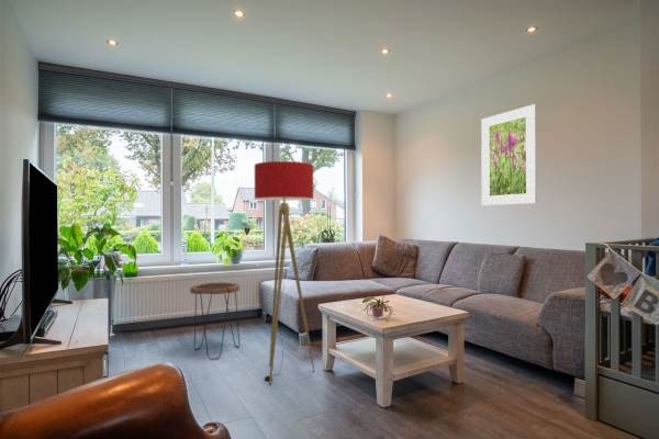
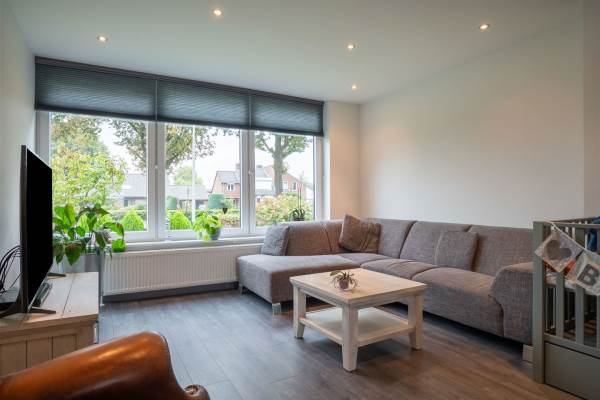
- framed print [480,103,538,206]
- floor lamp [254,160,315,386]
- side table [189,281,241,360]
